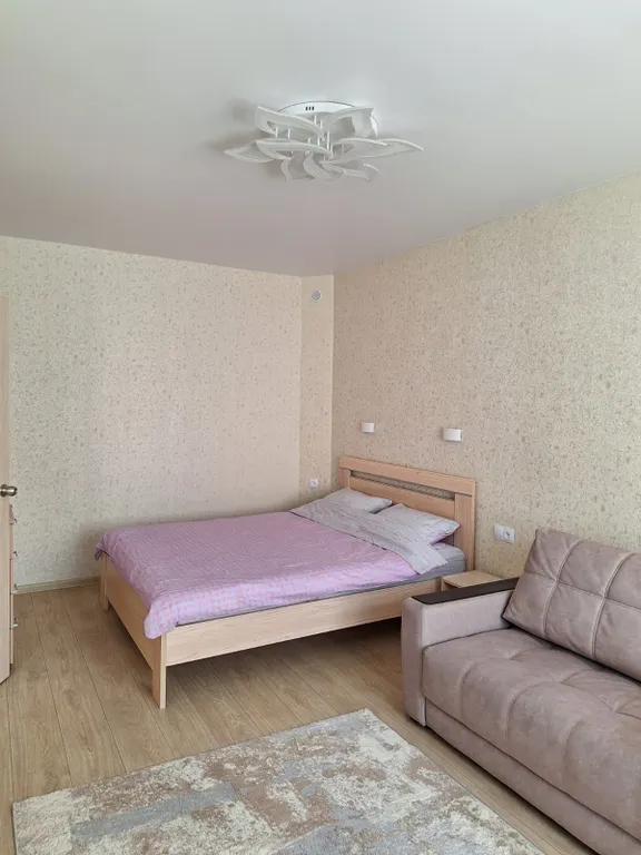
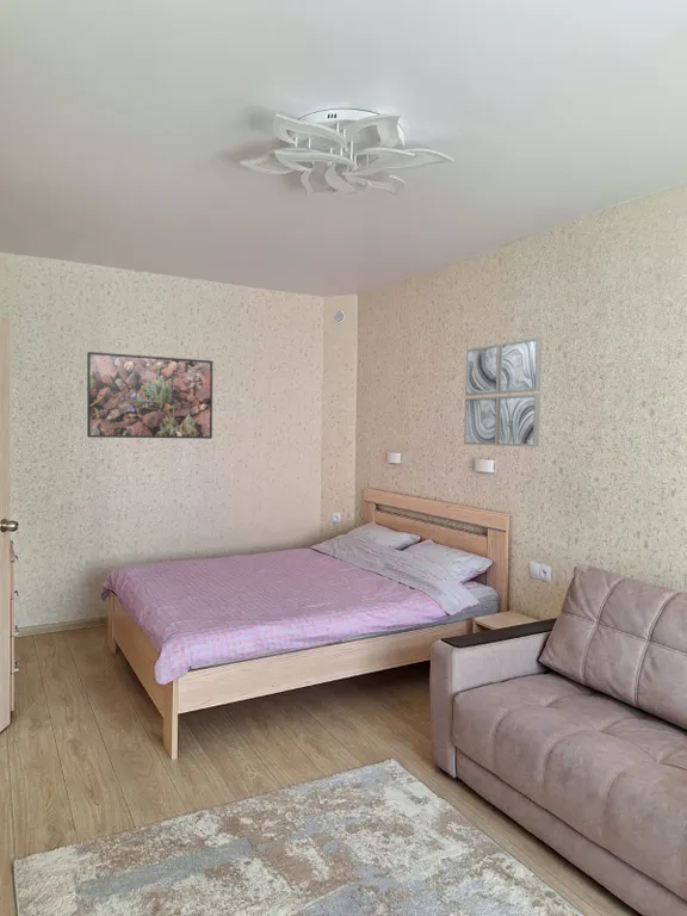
+ wall art [463,336,543,448]
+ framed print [86,351,213,440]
